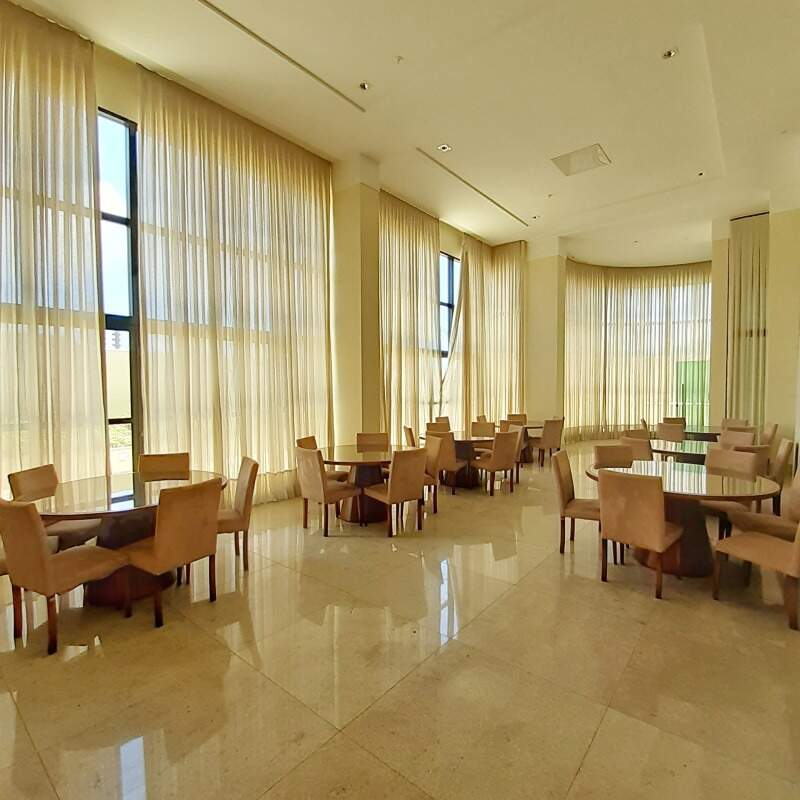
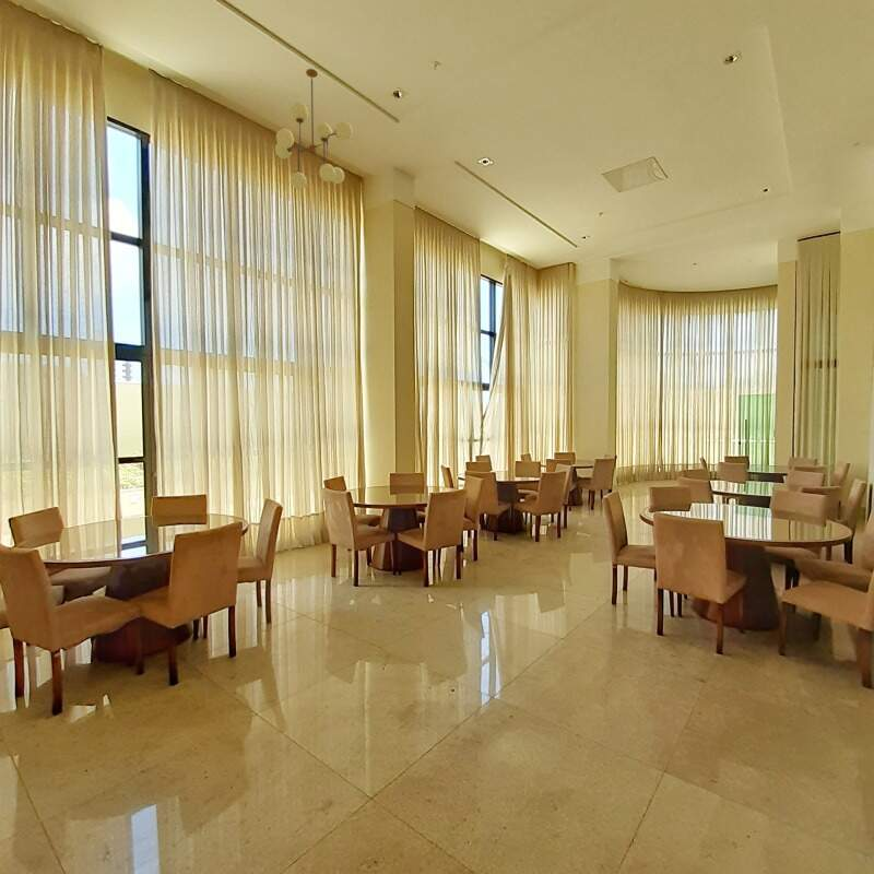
+ chandelier [274,68,354,190]
